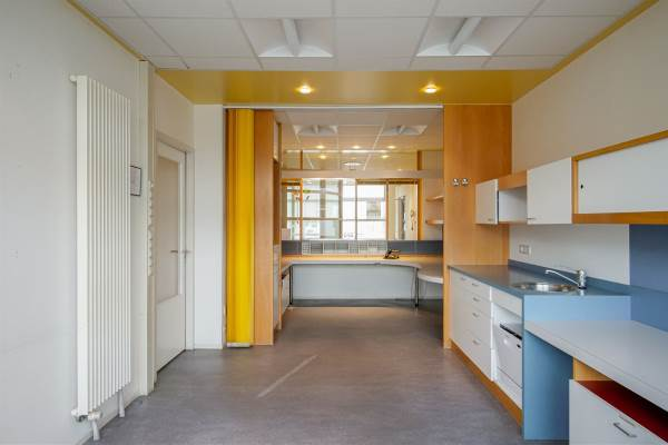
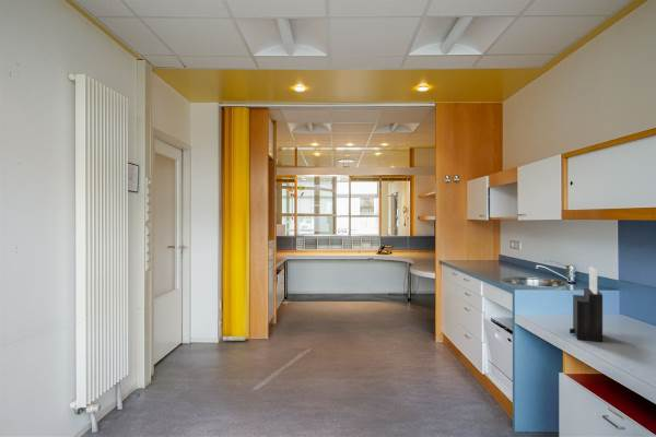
+ knife block [569,265,604,343]
